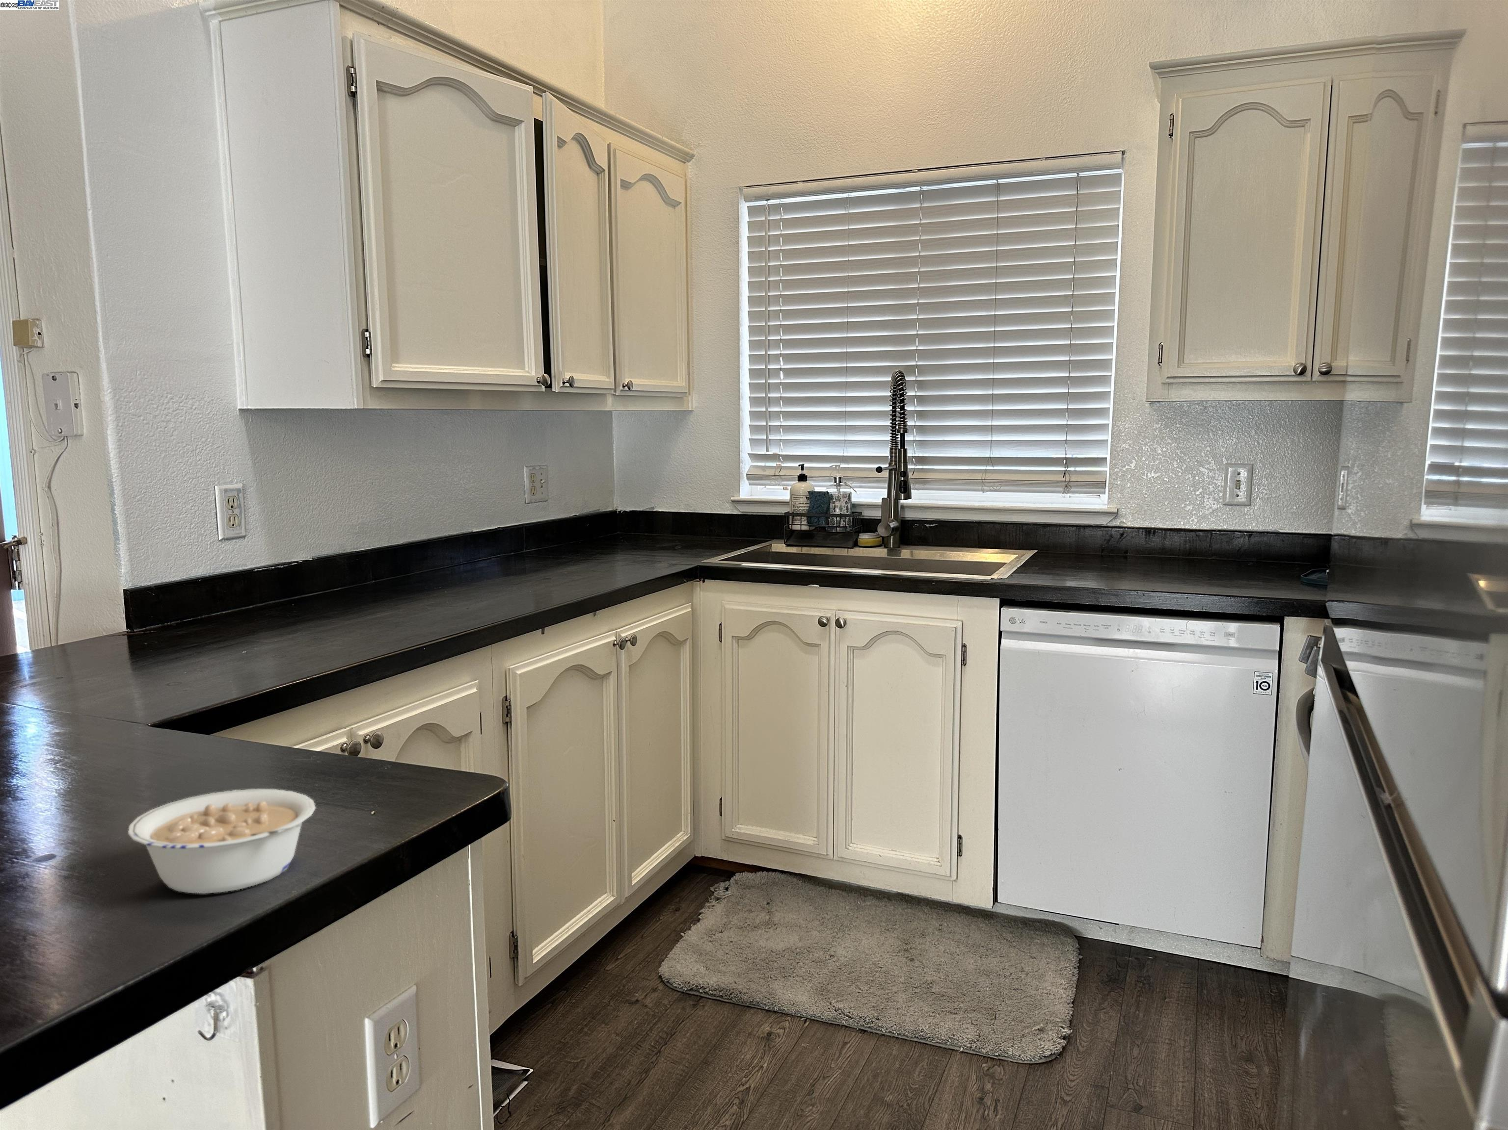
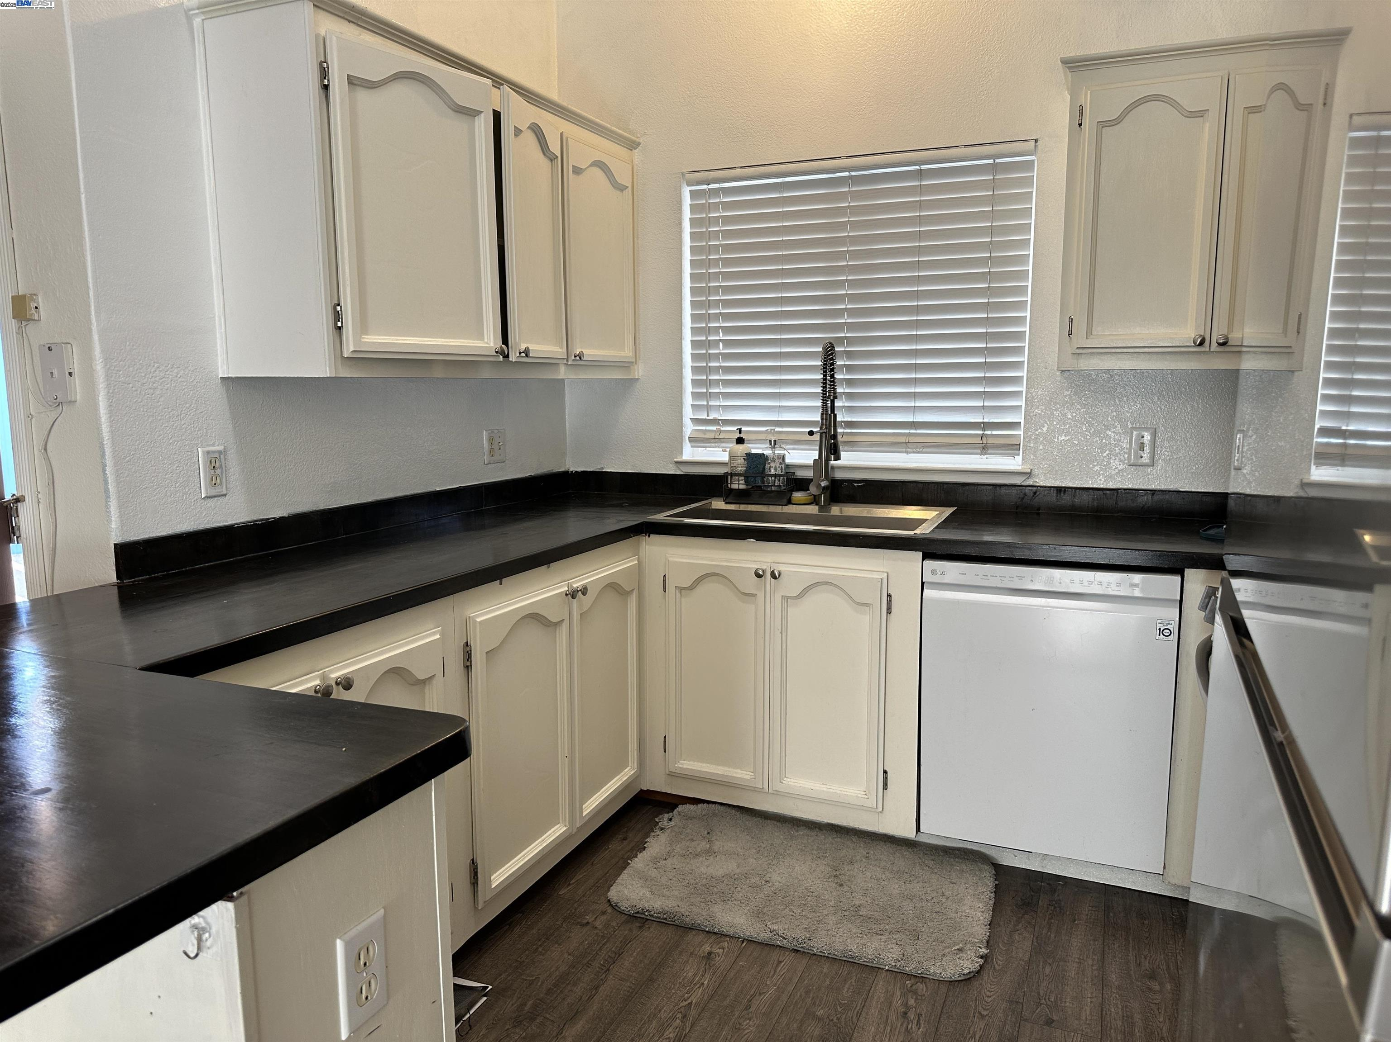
- legume [127,788,316,894]
